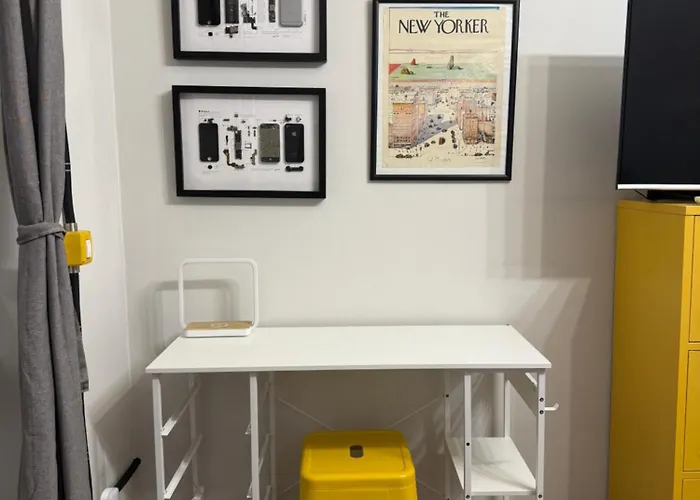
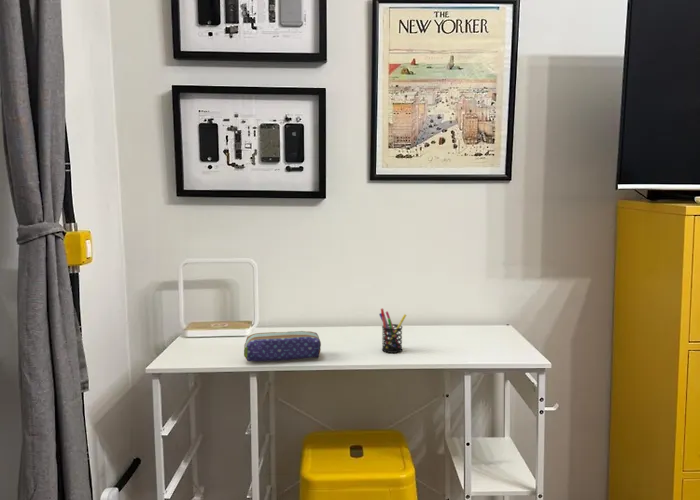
+ pen holder [378,308,407,354]
+ pencil case [243,330,322,362]
